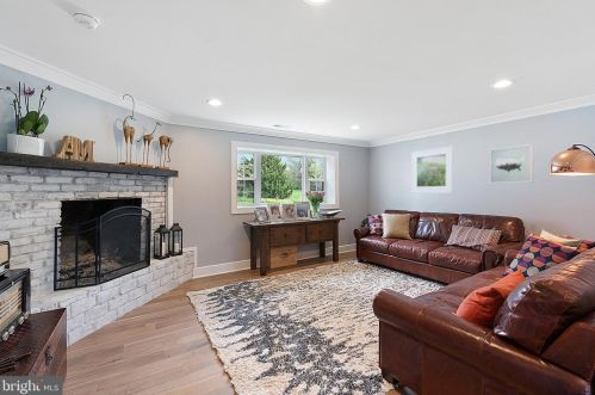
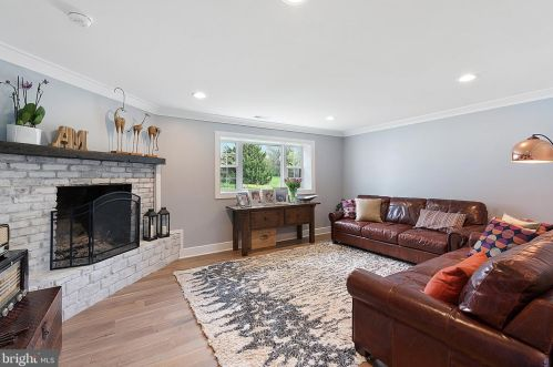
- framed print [410,146,454,195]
- wall art [488,143,534,185]
